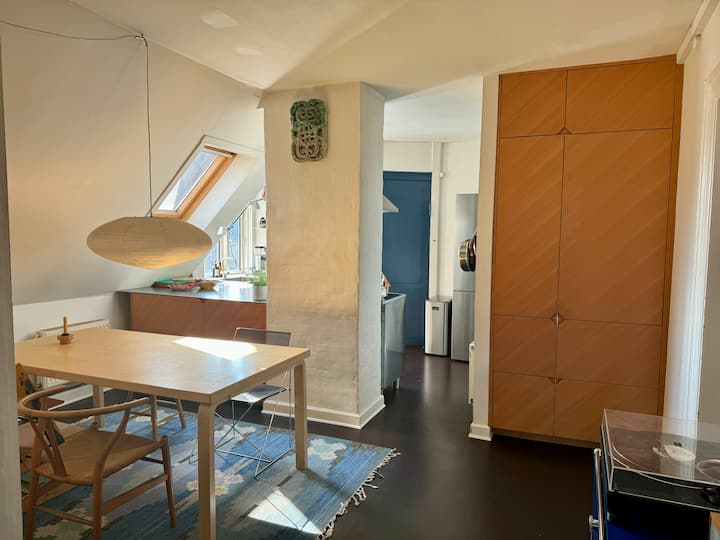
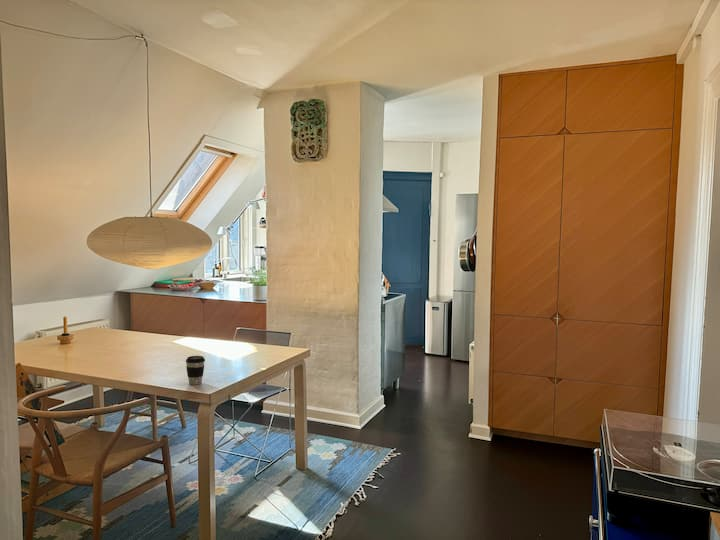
+ coffee cup [185,355,206,386]
